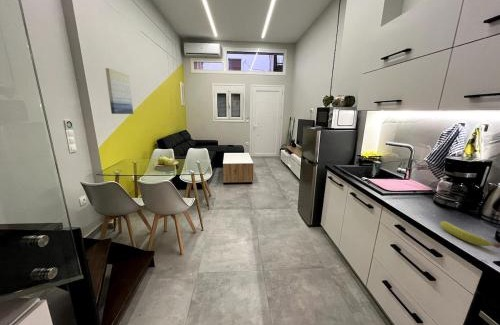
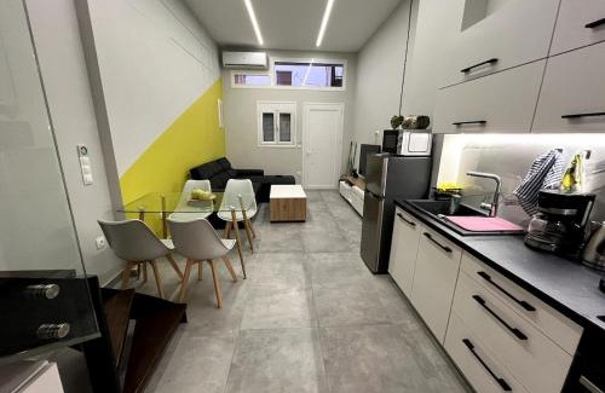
- fruit [439,220,500,249]
- wall art [104,67,134,115]
